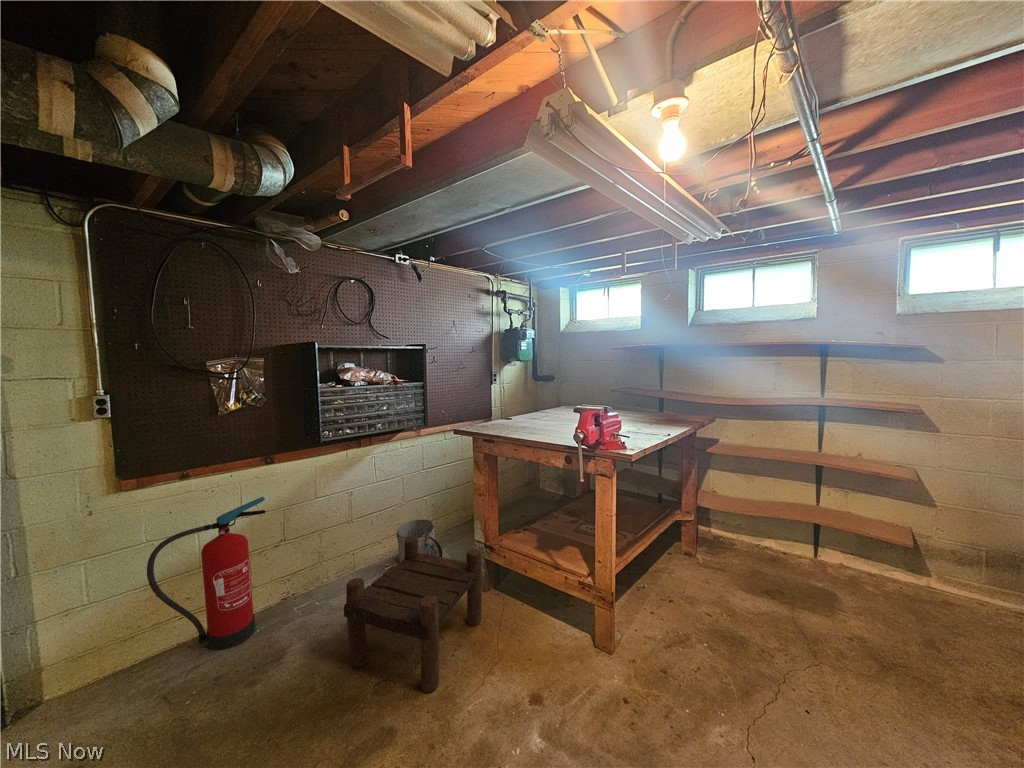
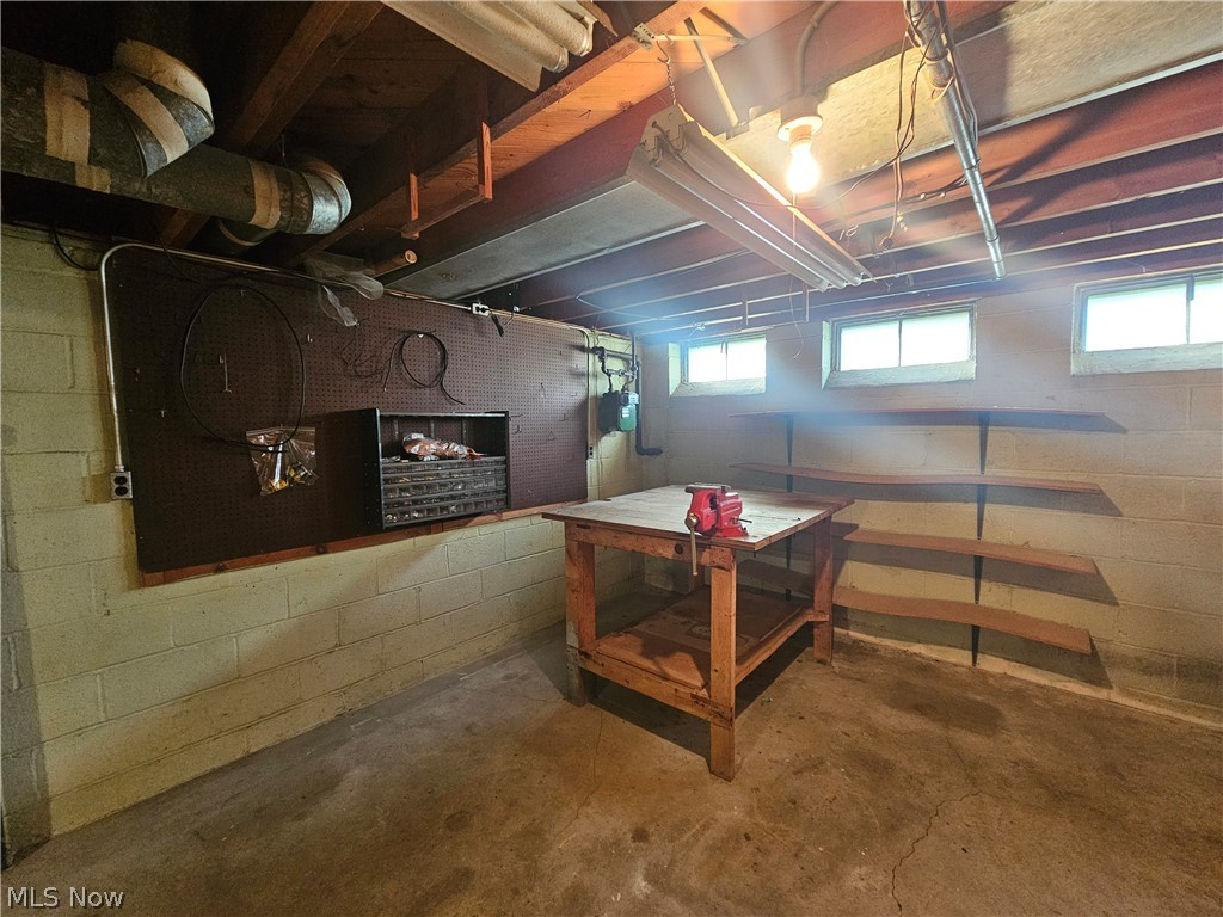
- fire extinguisher [146,496,267,651]
- stool [343,537,483,694]
- bucket [396,519,444,563]
